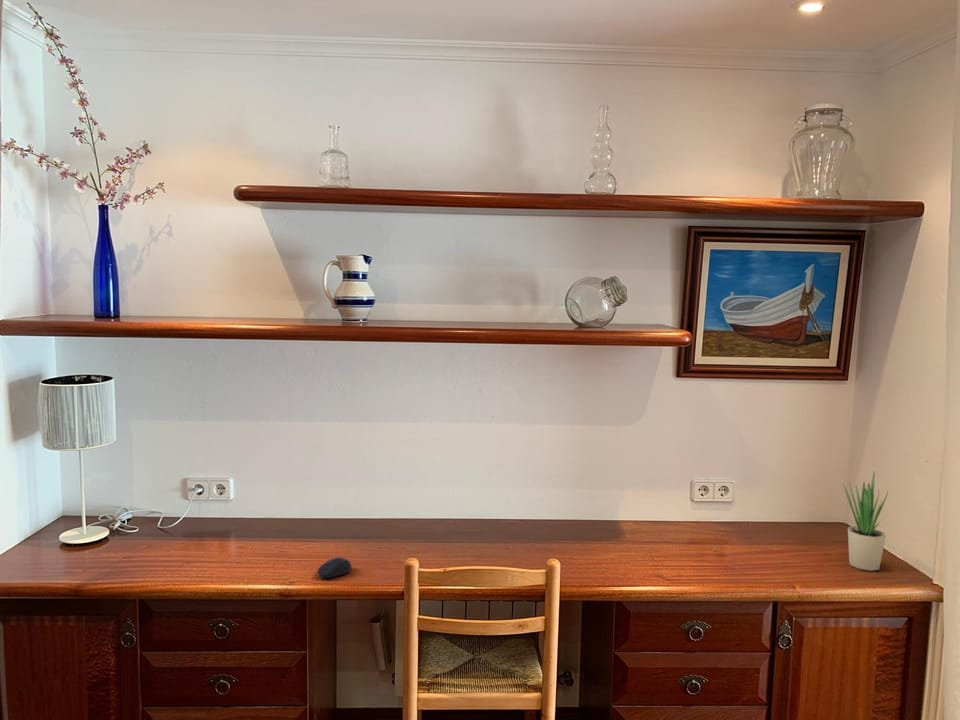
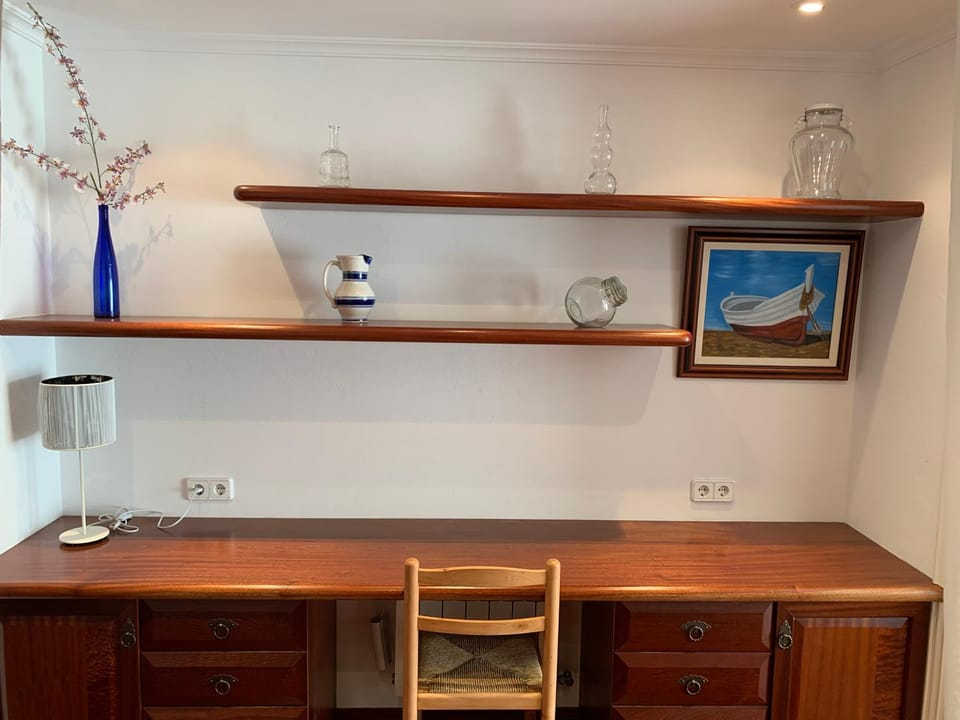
- computer mouse [316,557,352,580]
- potted plant [842,471,889,572]
